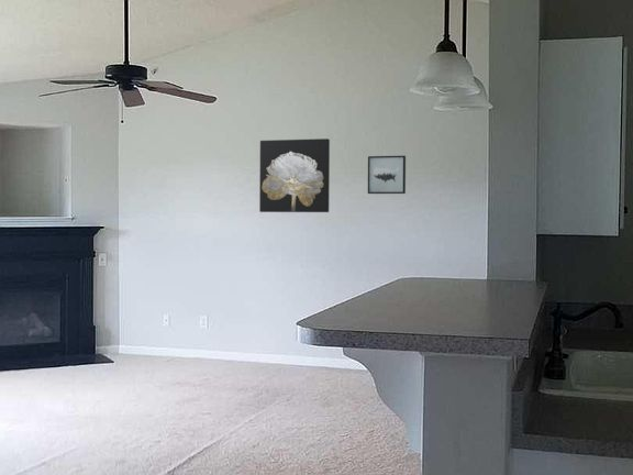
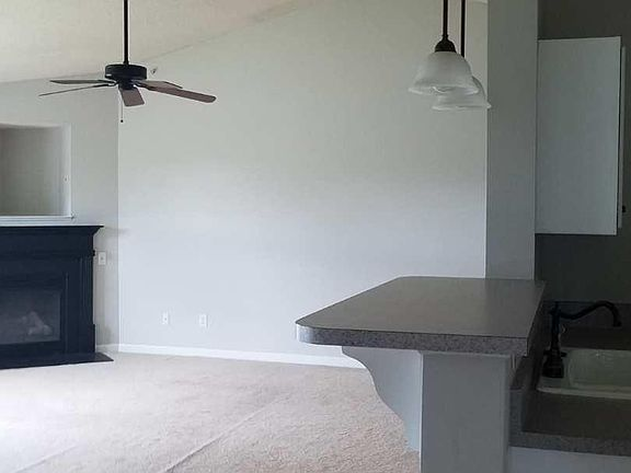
- wall art [258,137,331,213]
- wall art [367,155,407,195]
